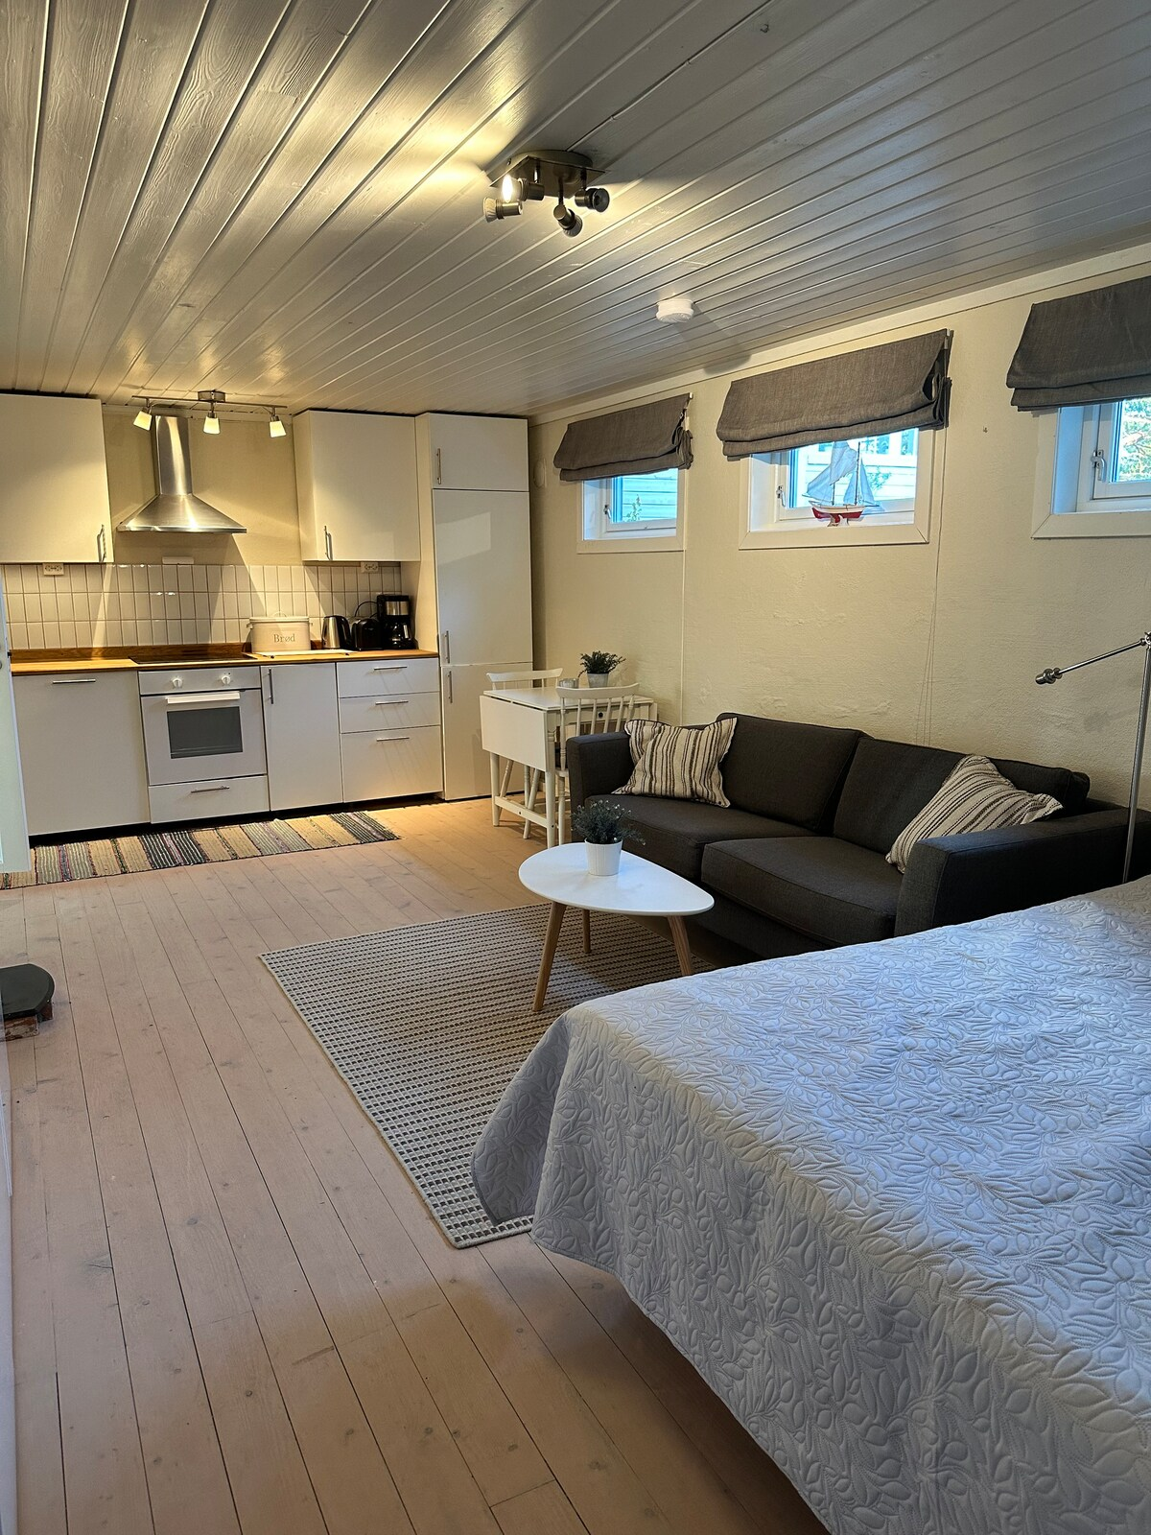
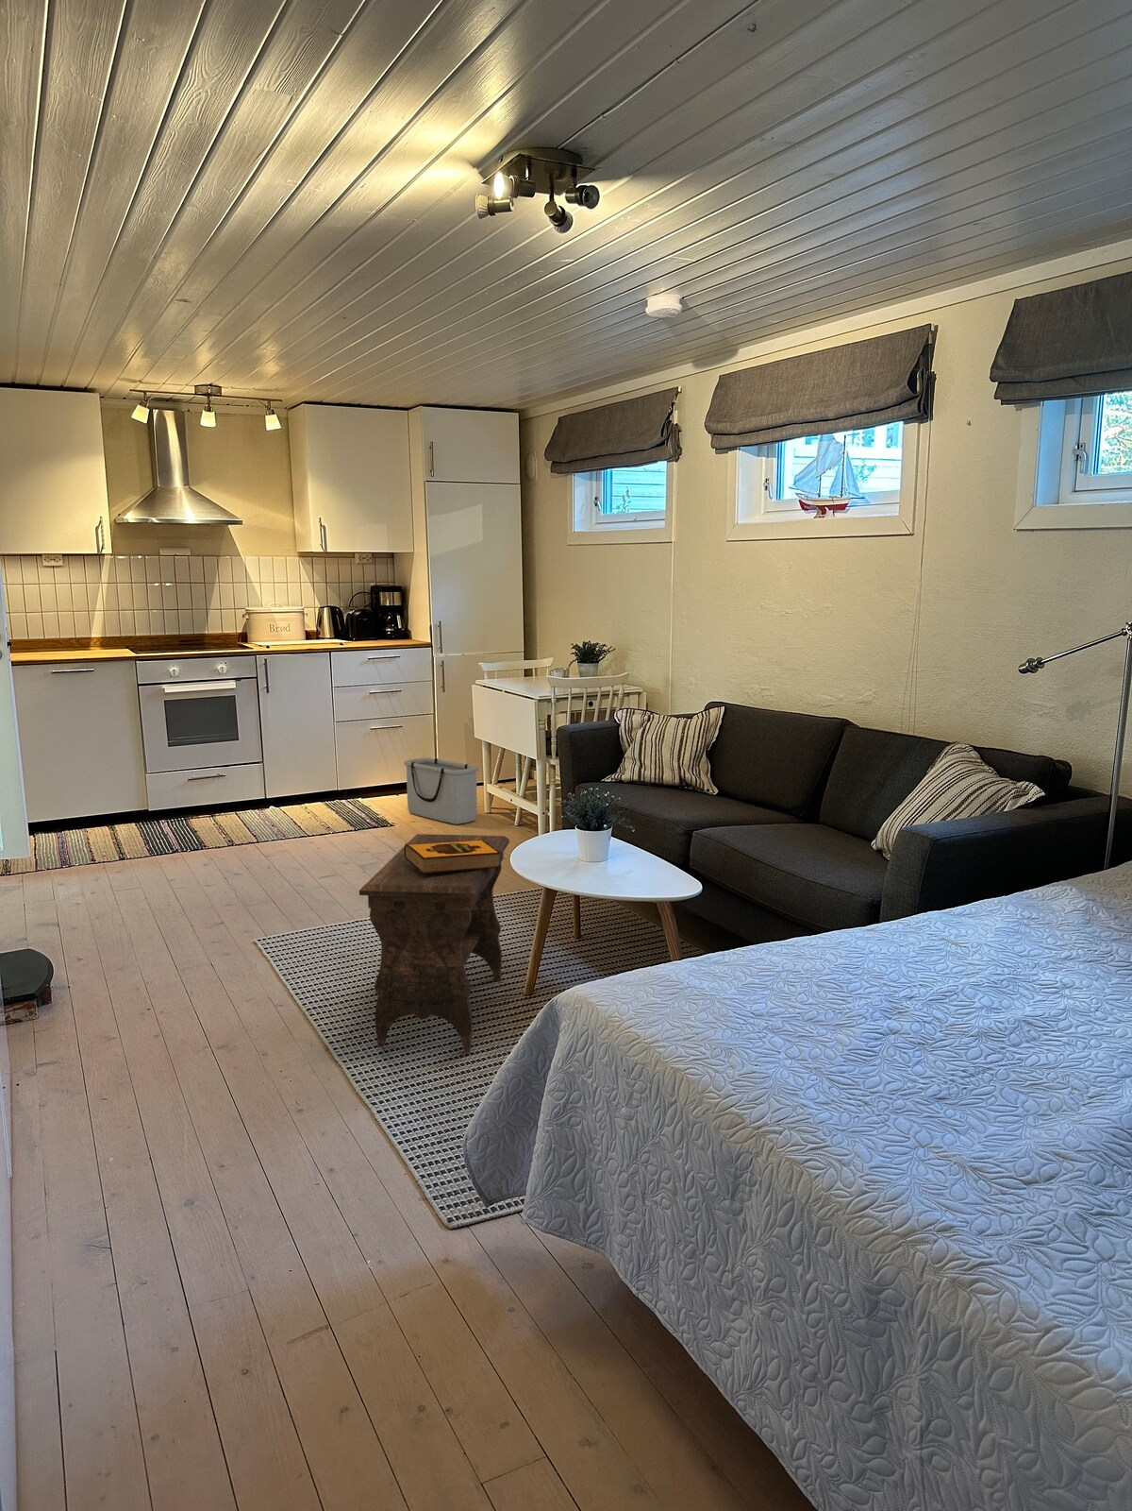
+ storage bin [403,757,479,826]
+ hardback book [404,839,501,873]
+ footstool [358,833,510,1052]
